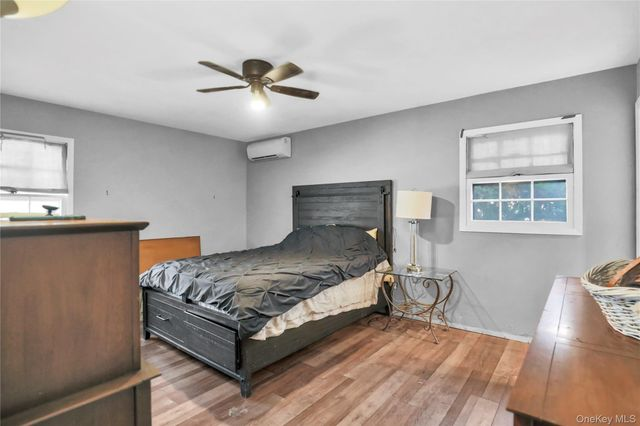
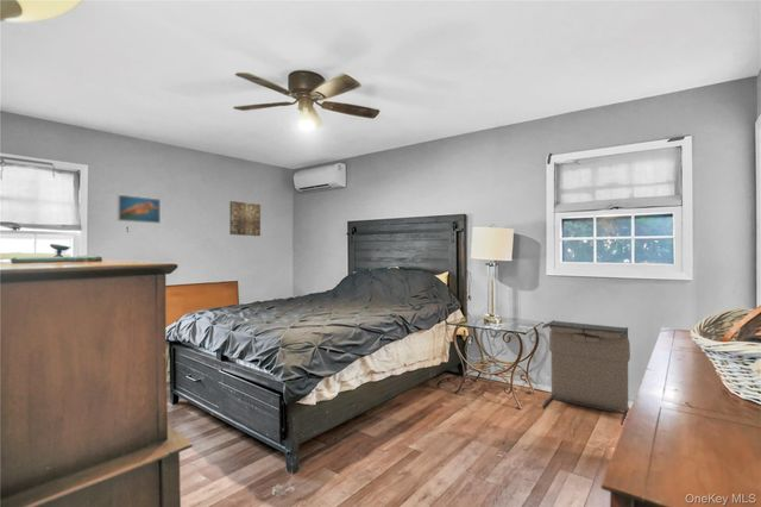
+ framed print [117,194,162,225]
+ wall art [228,200,262,237]
+ laundry hamper [541,319,631,426]
